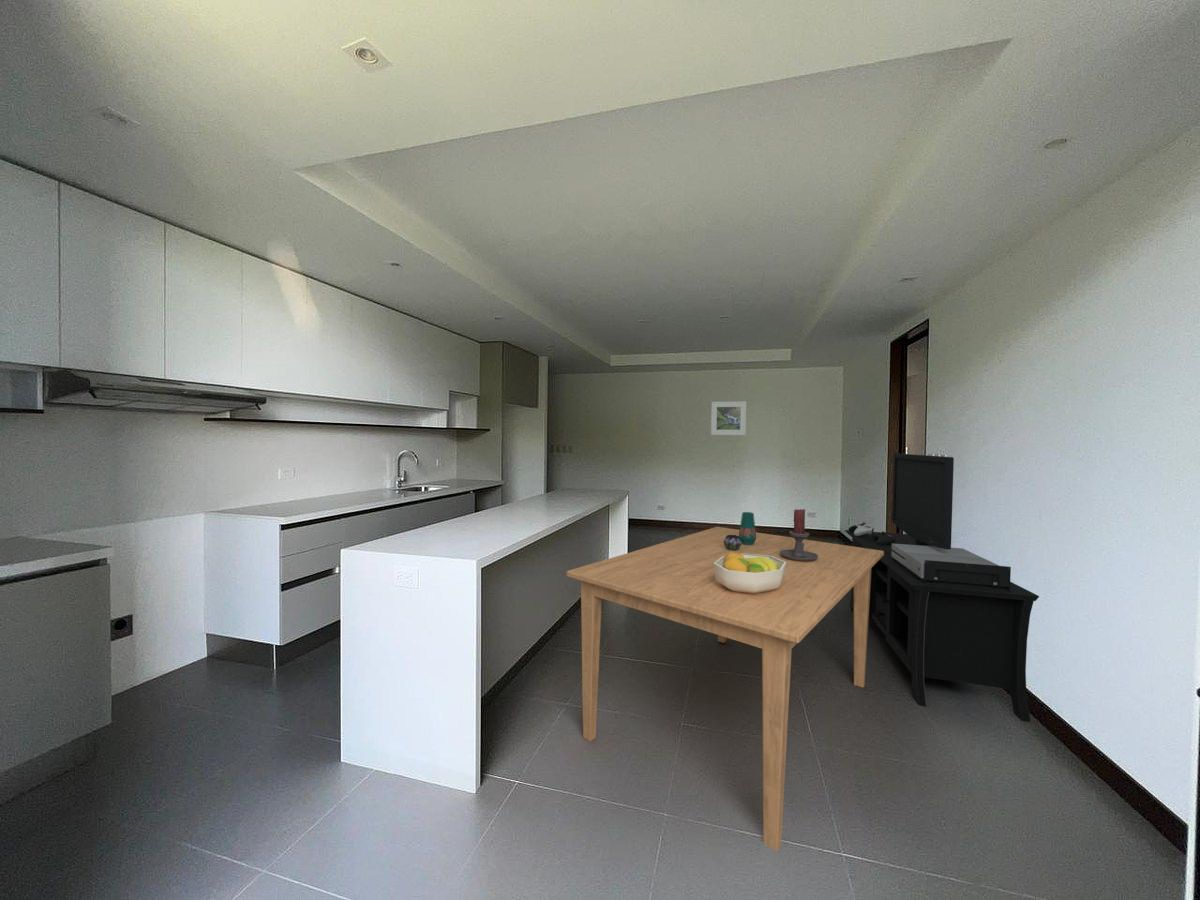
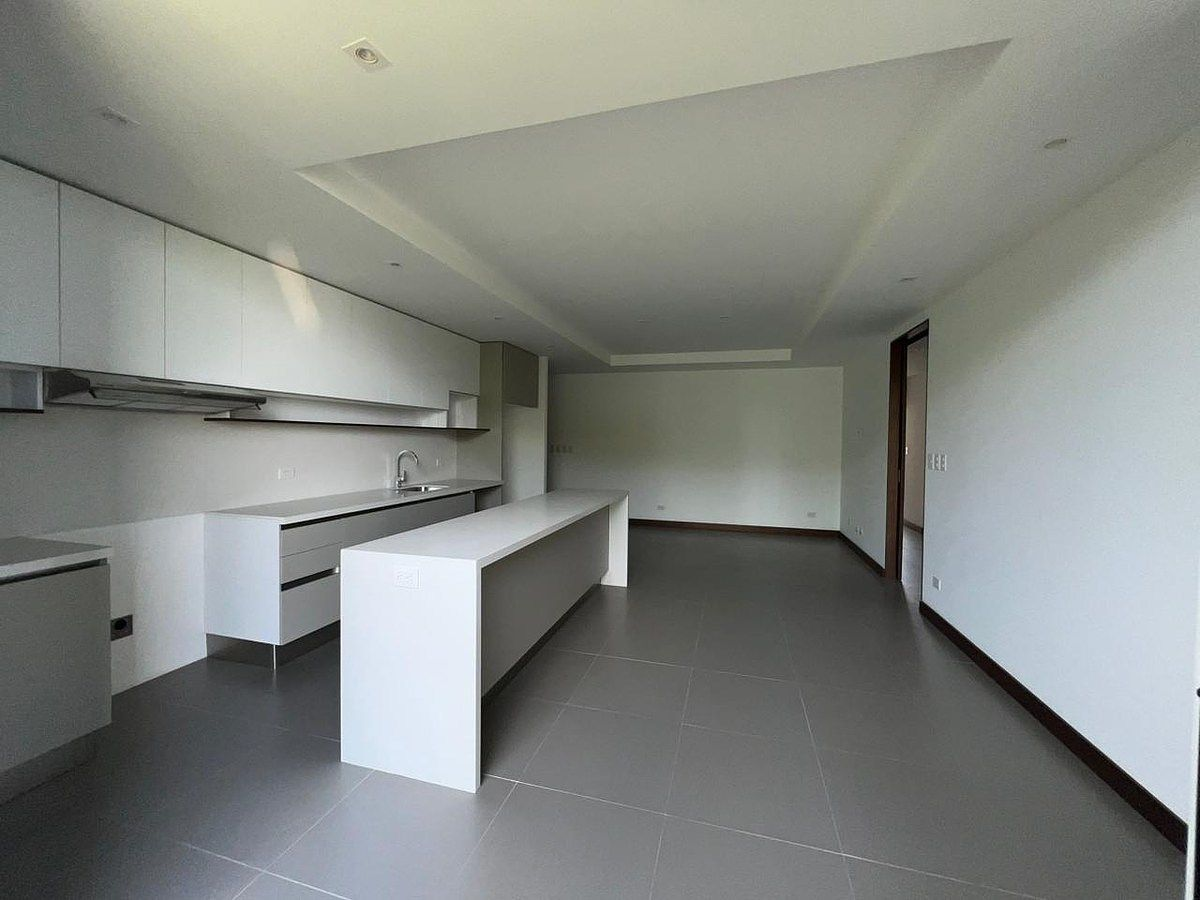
- candle holder [780,508,818,561]
- dining table [566,526,884,852]
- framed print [710,400,747,436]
- vase [724,511,757,551]
- media console [843,452,1040,723]
- fruit bowl [714,552,786,594]
